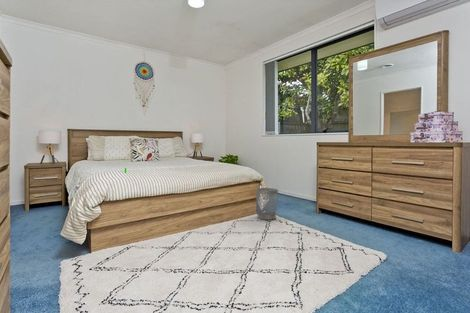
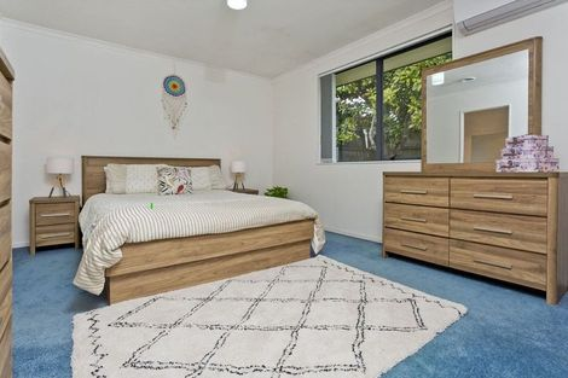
- wastebasket [254,187,279,221]
